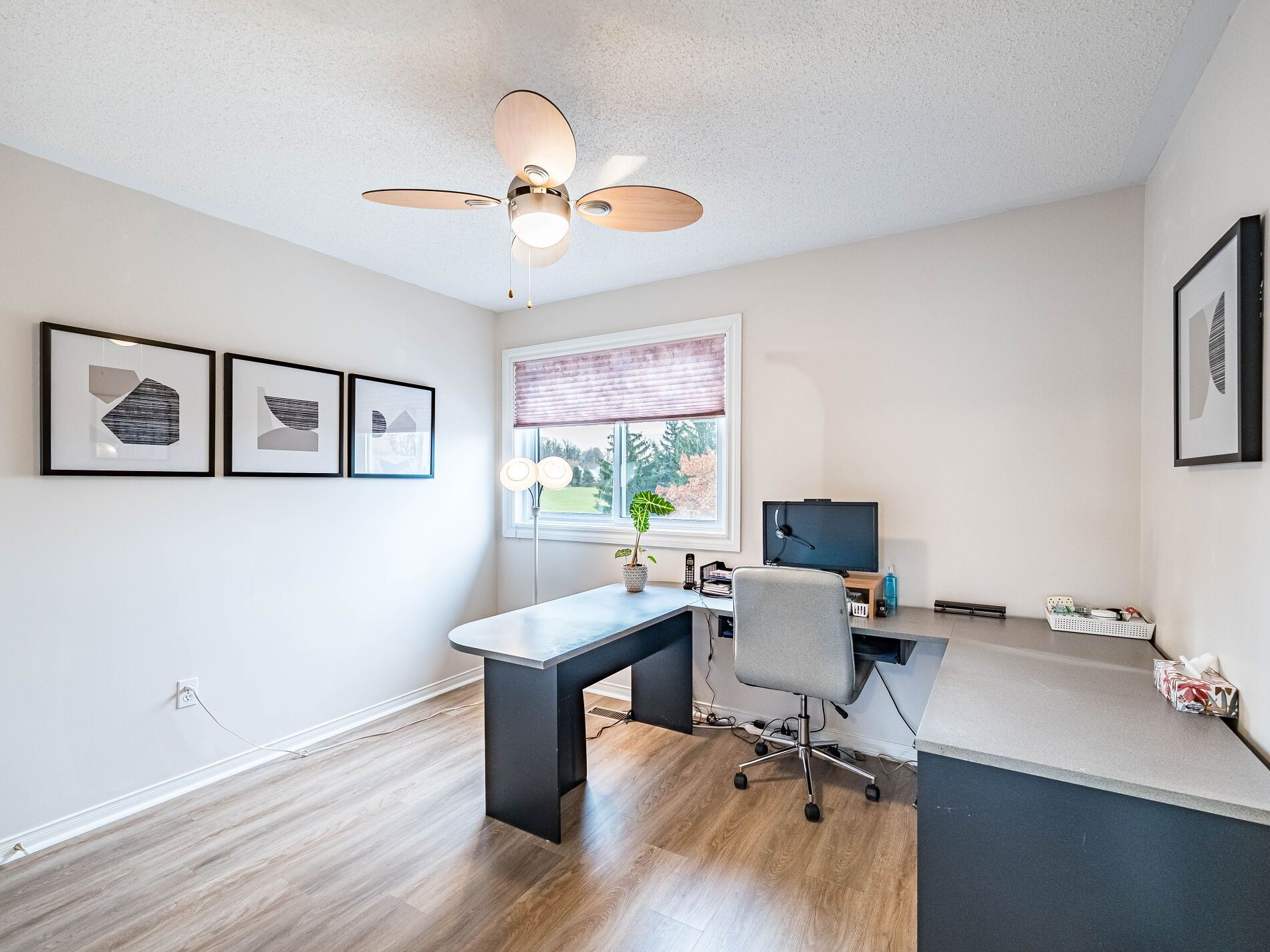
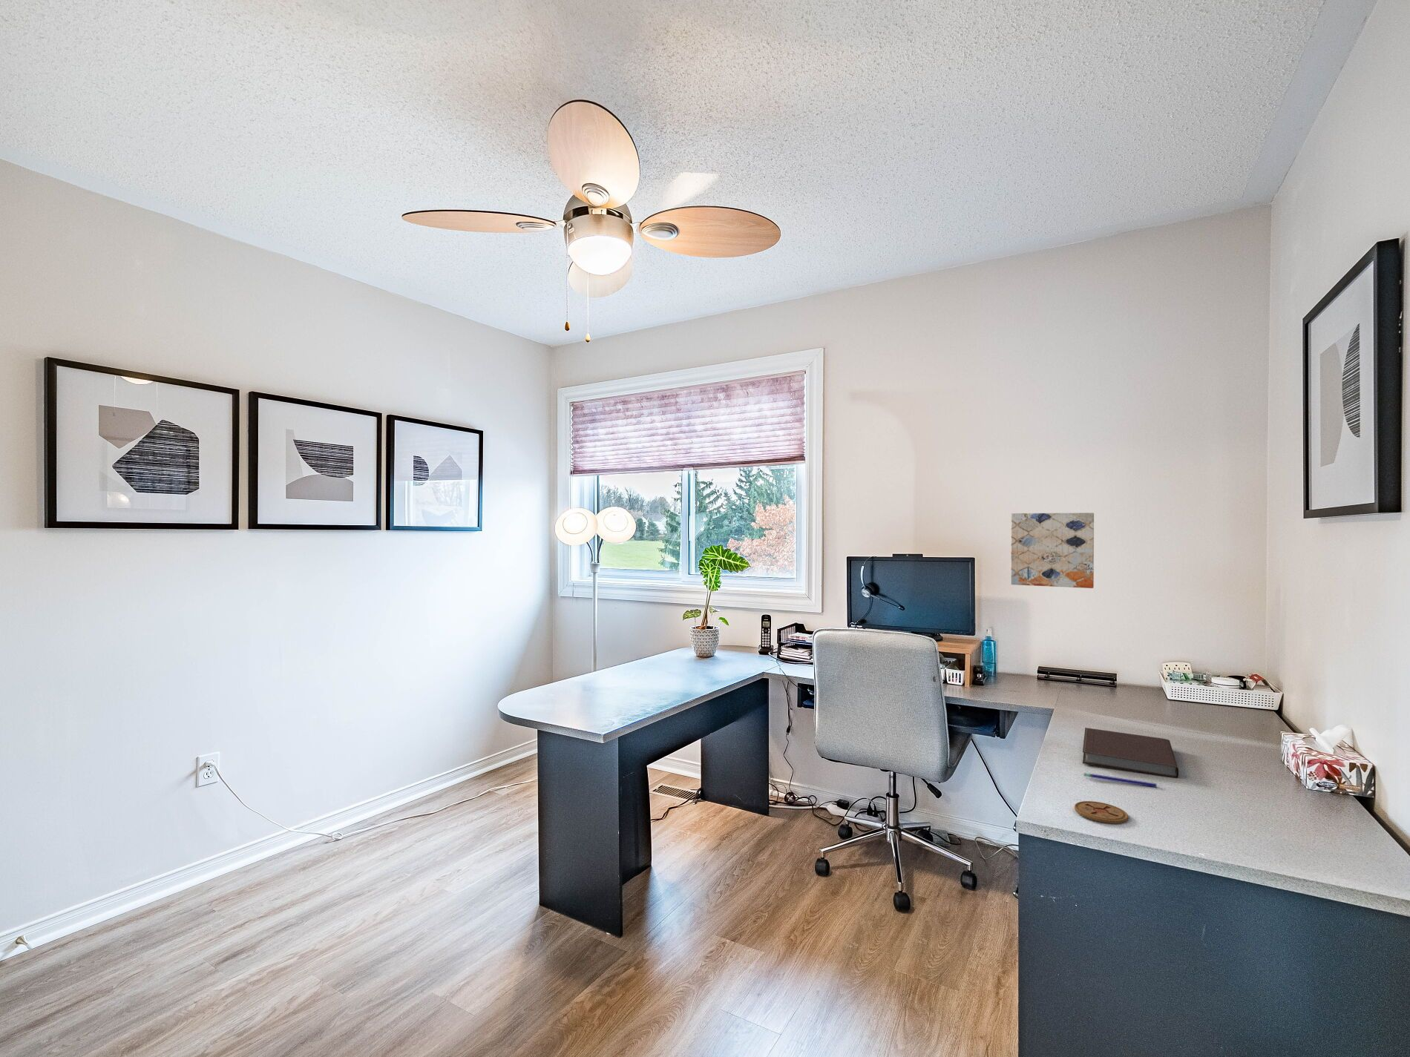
+ coaster [1074,801,1129,824]
+ pen [1084,772,1158,788]
+ notebook [1082,727,1179,778]
+ wall art [1010,512,1095,588]
